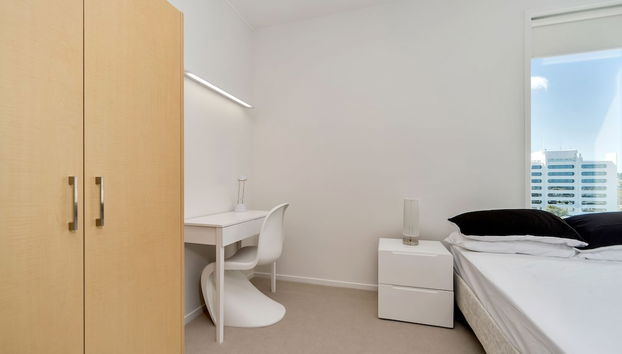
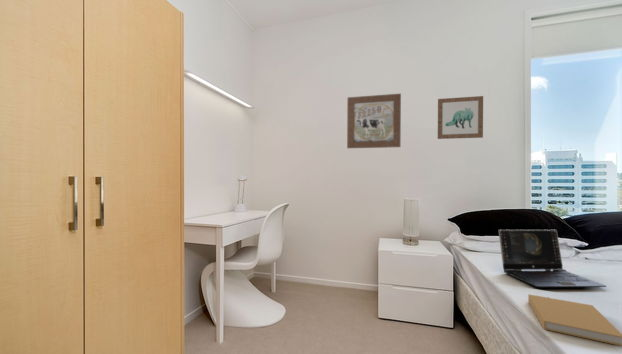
+ laptop [498,229,607,288]
+ wall art [437,95,484,140]
+ book [527,293,622,347]
+ wall art [346,93,402,149]
